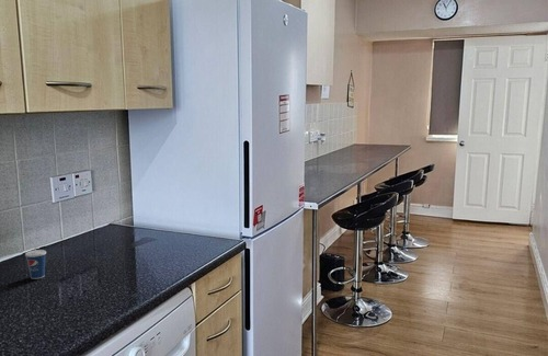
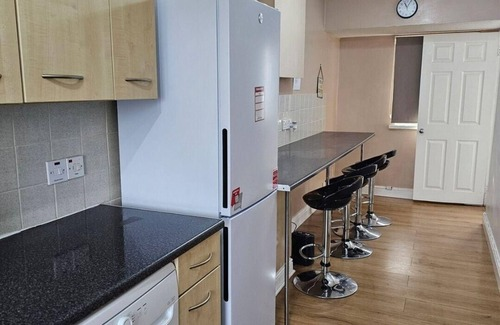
- cup [24,238,47,280]
